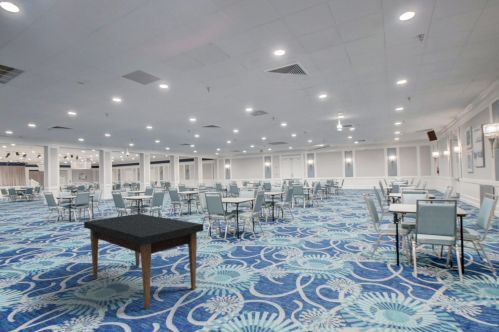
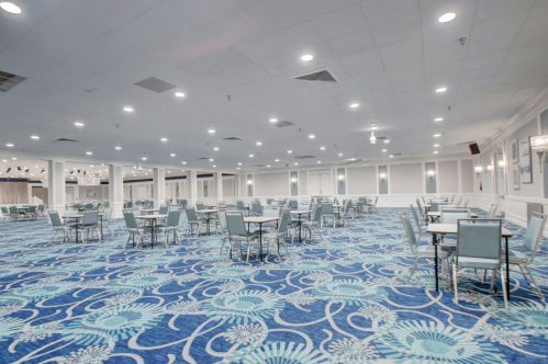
- dining table [83,213,204,310]
